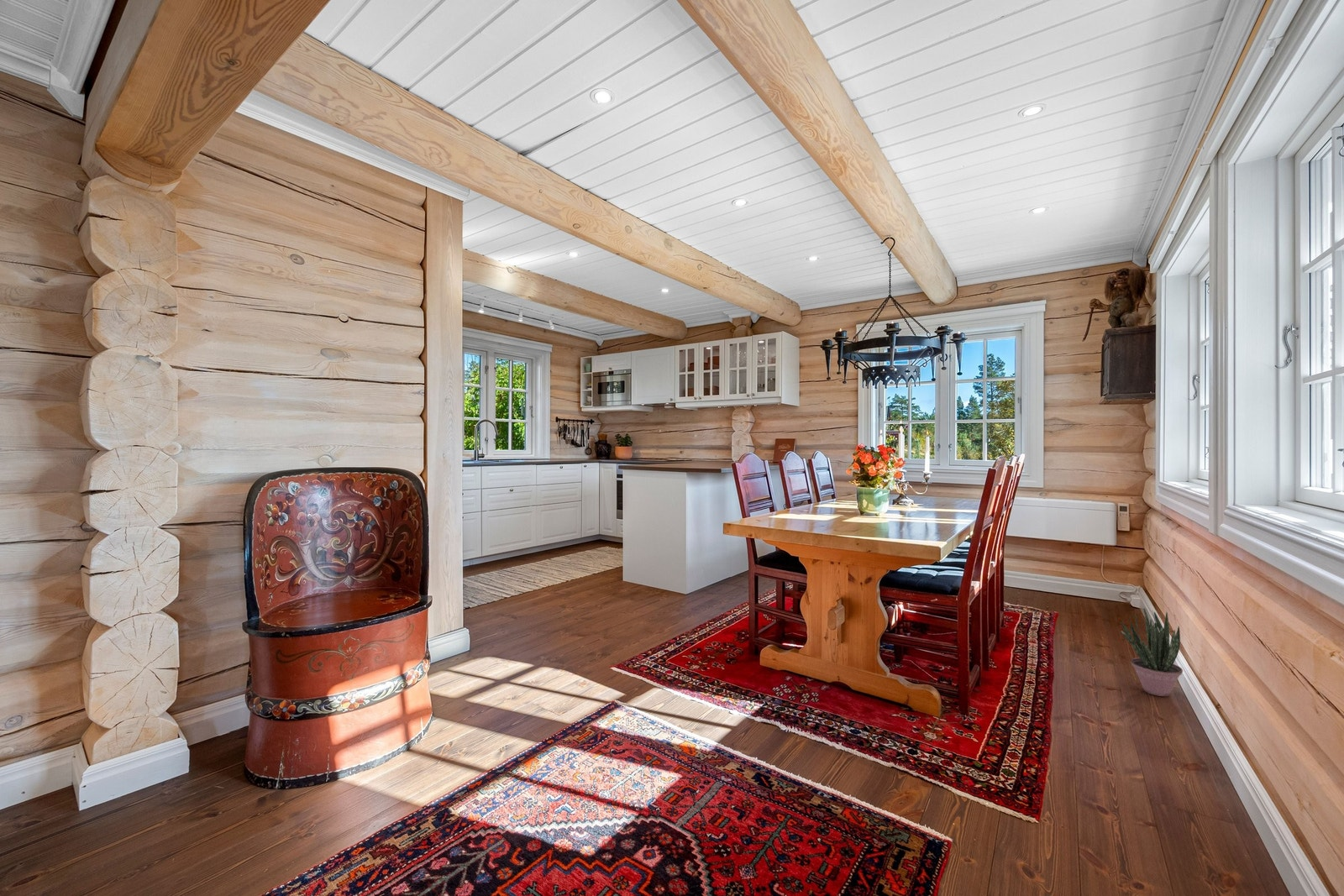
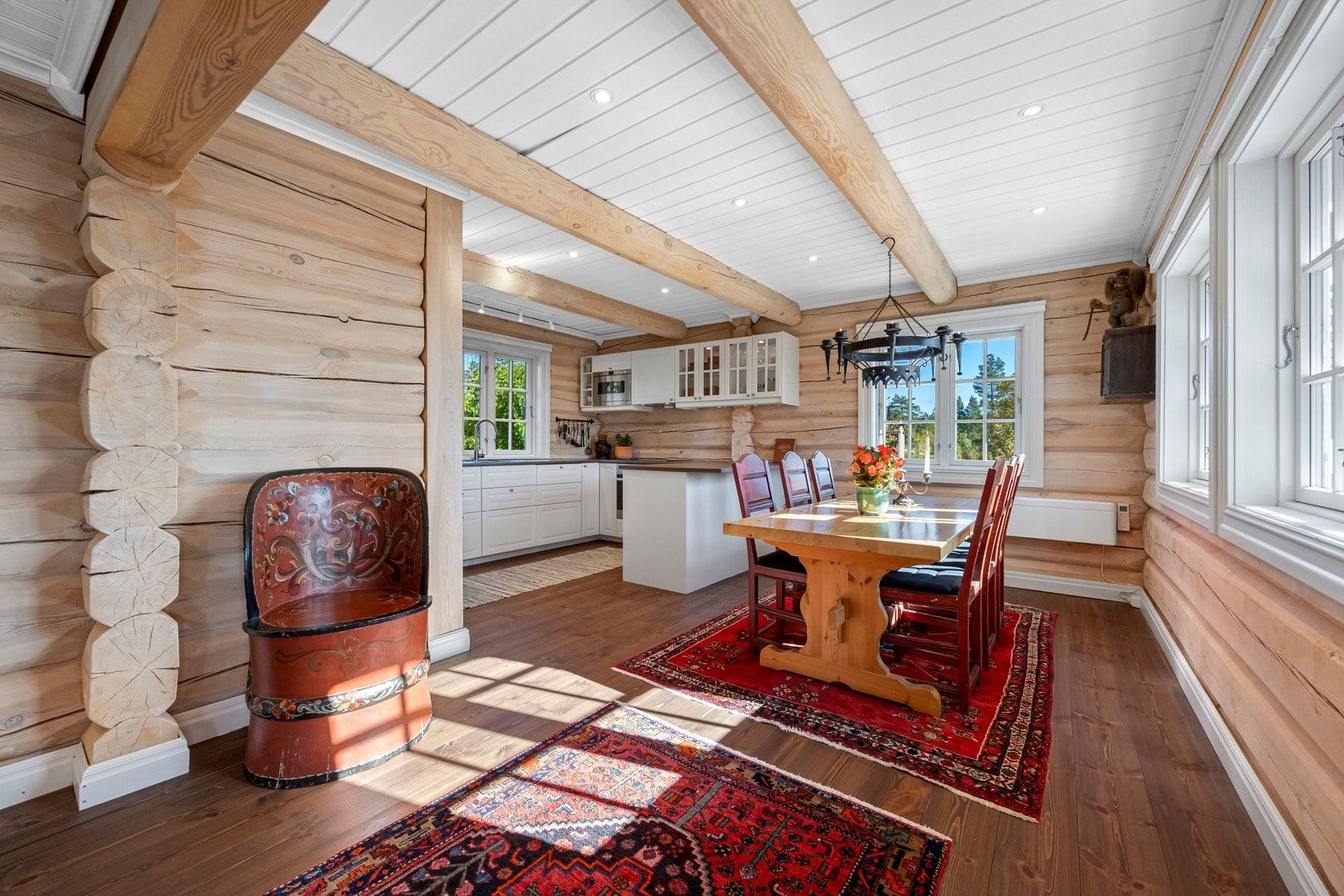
- potted plant [1120,608,1184,697]
